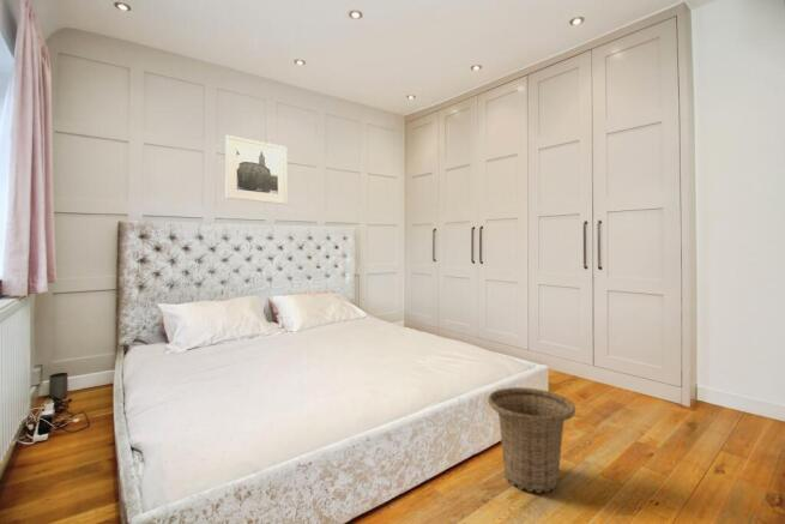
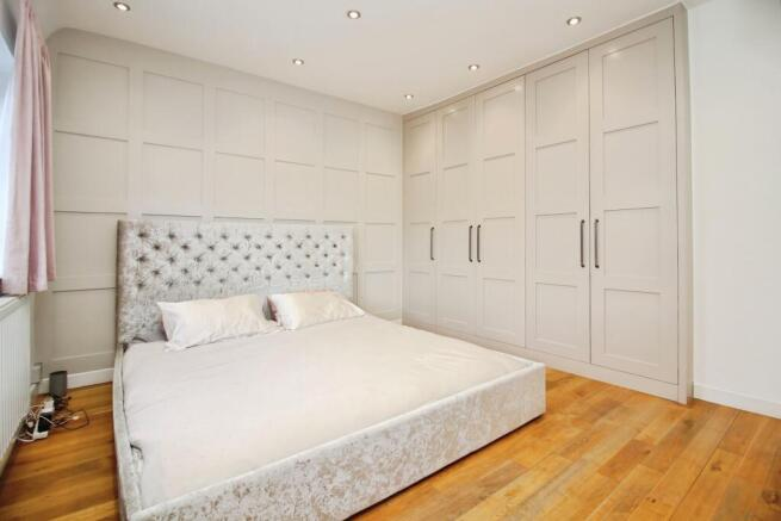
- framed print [224,134,288,205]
- basket [487,386,576,494]
